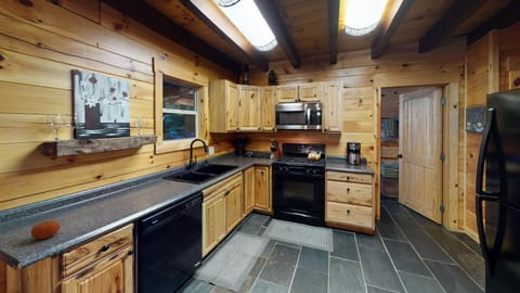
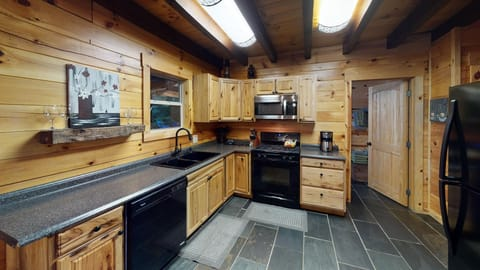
- fruit [30,219,61,240]
